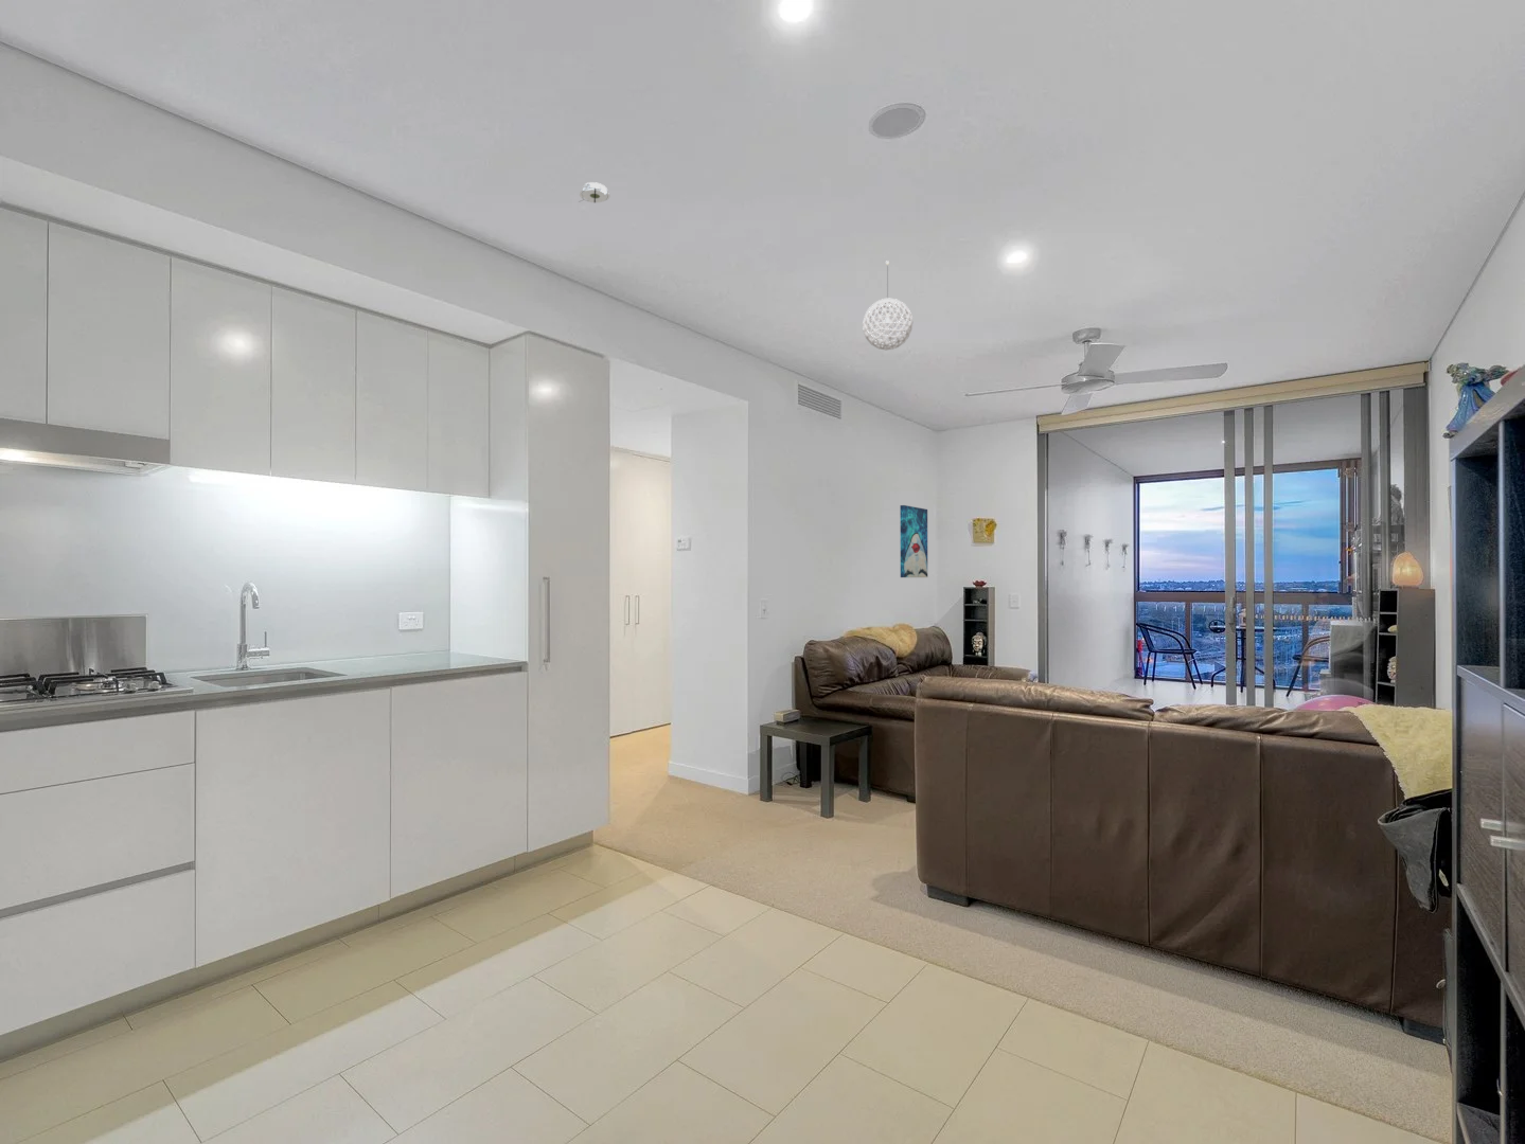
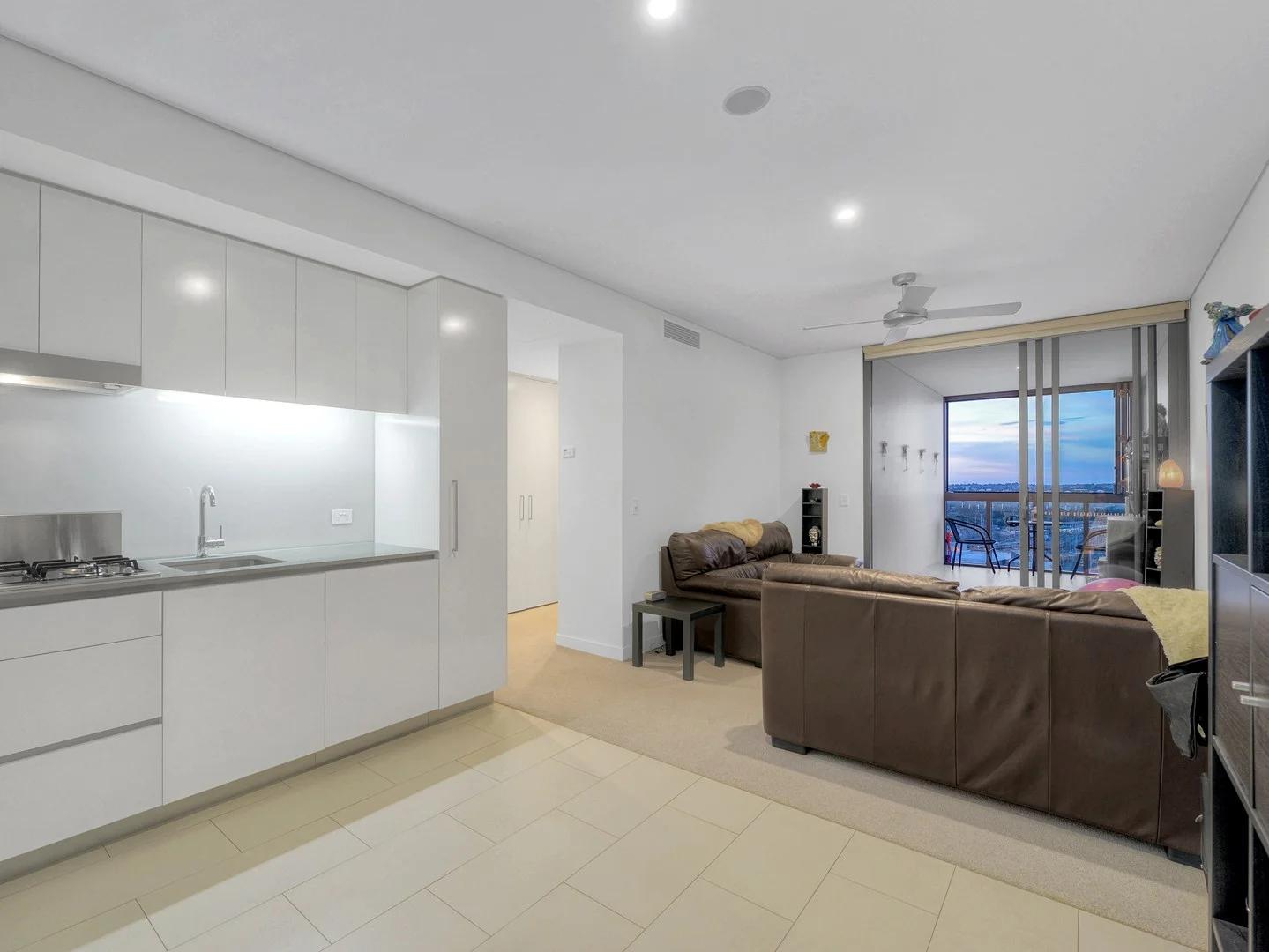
- wall art [899,505,929,578]
- pendant light [862,260,913,351]
- smoke detector [578,181,610,203]
